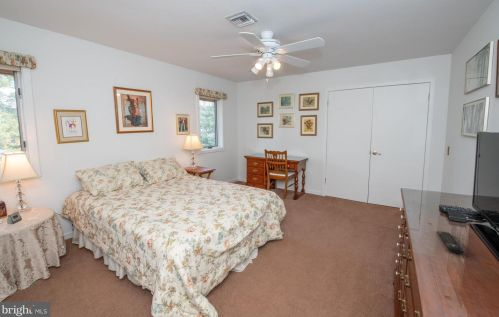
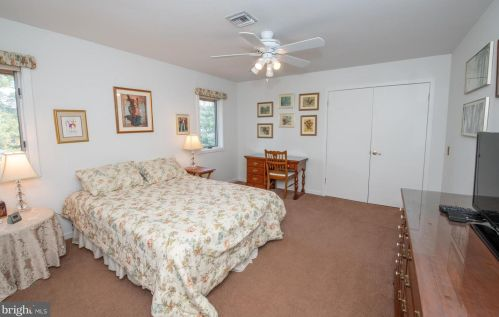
- remote control [436,230,464,255]
